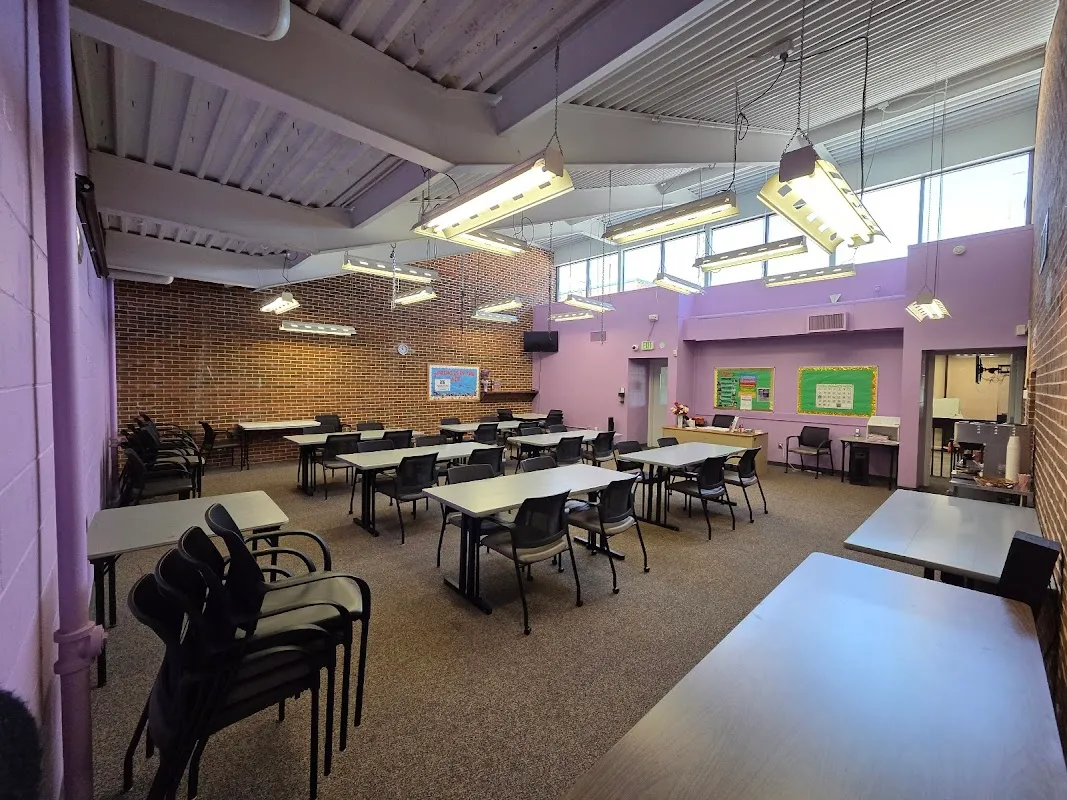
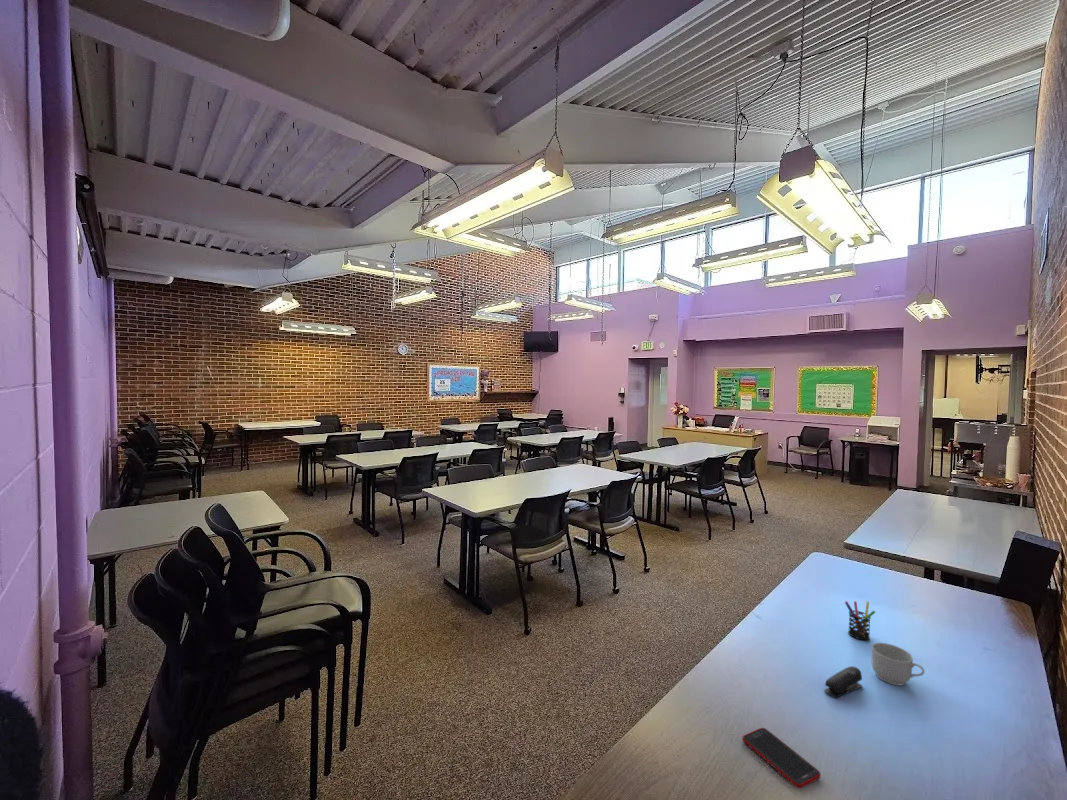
+ stapler [823,665,864,699]
+ mug [871,642,925,686]
+ pen holder [844,600,877,641]
+ cell phone [741,727,822,789]
